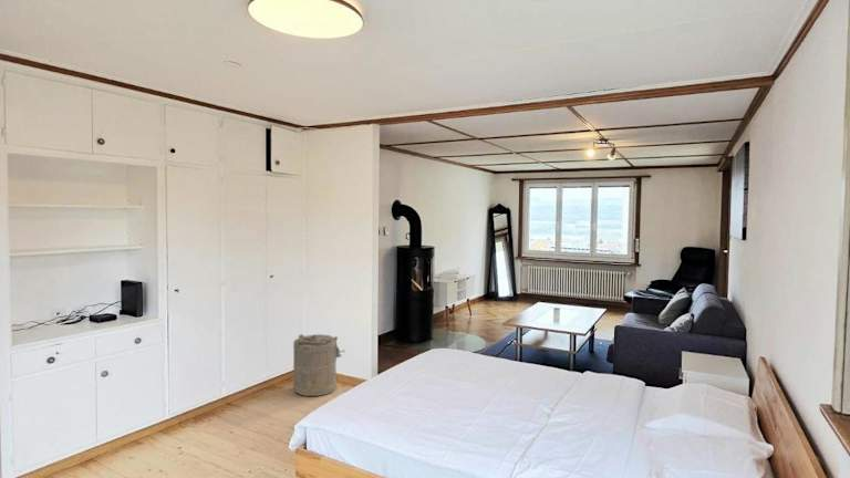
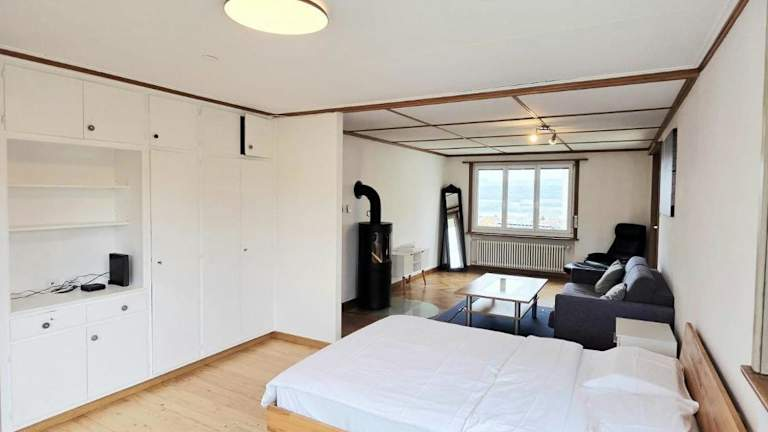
- laundry hamper [292,333,346,397]
